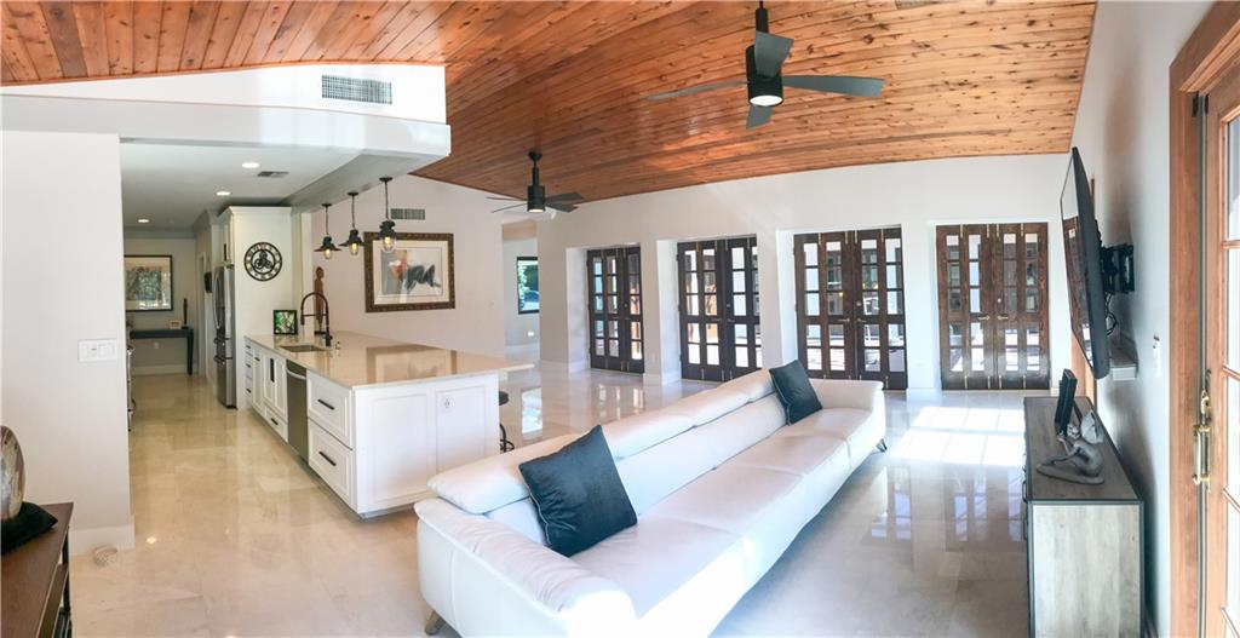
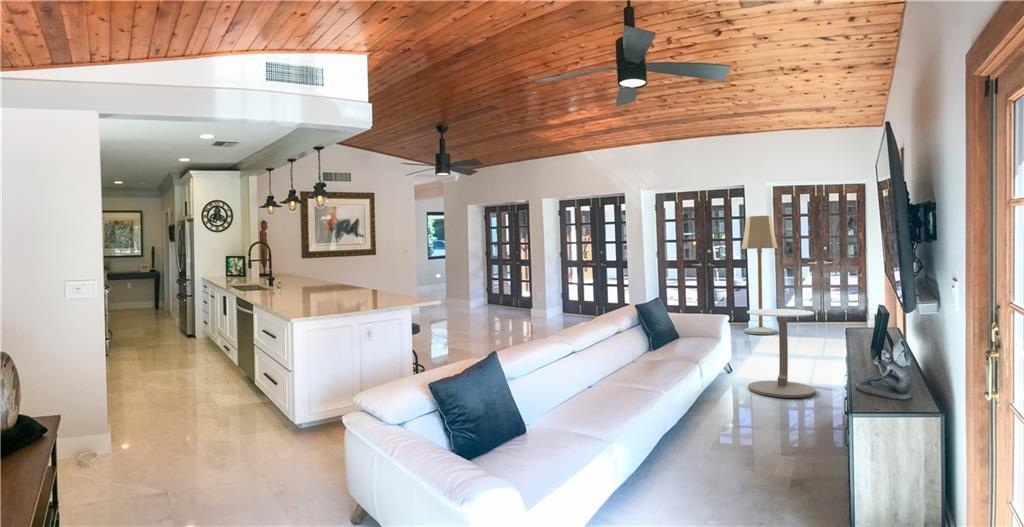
+ side table [746,308,816,399]
+ floor lamp [741,215,779,336]
